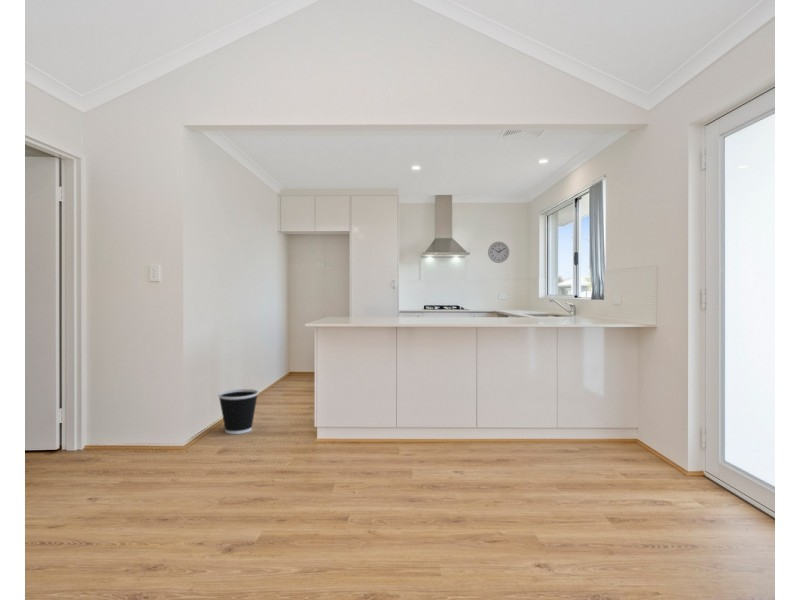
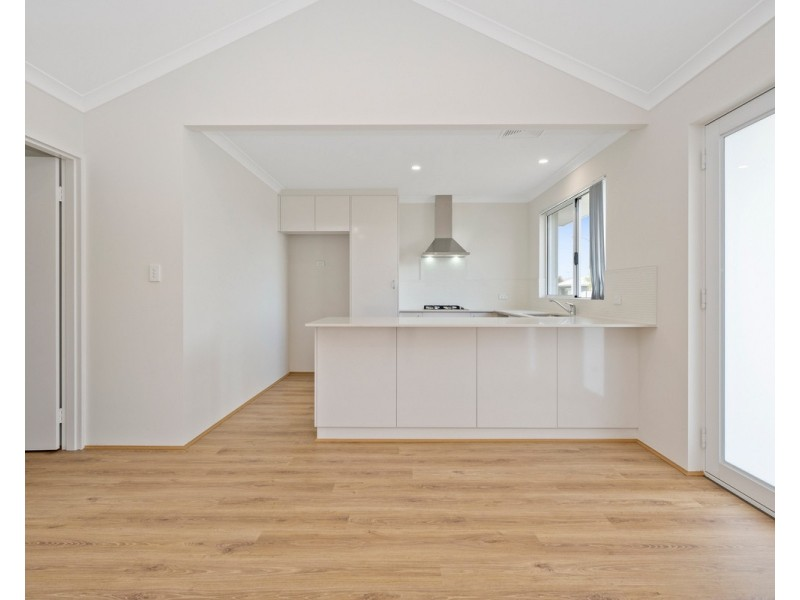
- wastebasket [217,388,259,435]
- wall clock [487,241,510,264]
